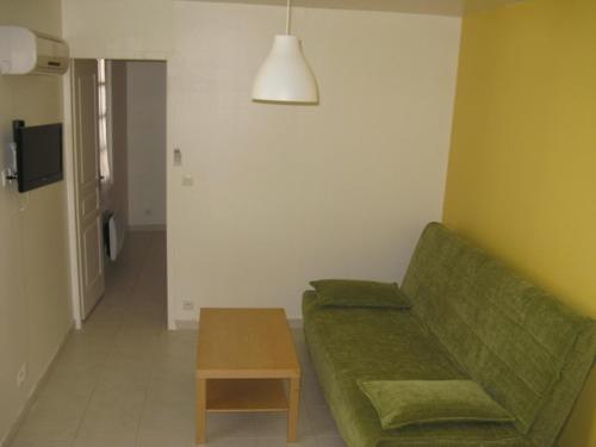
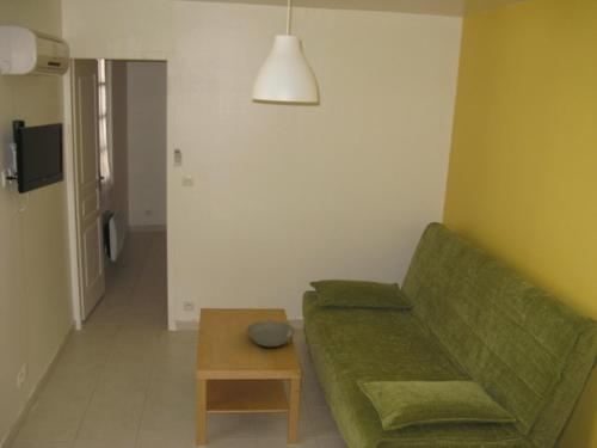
+ bowl [246,320,296,348]
